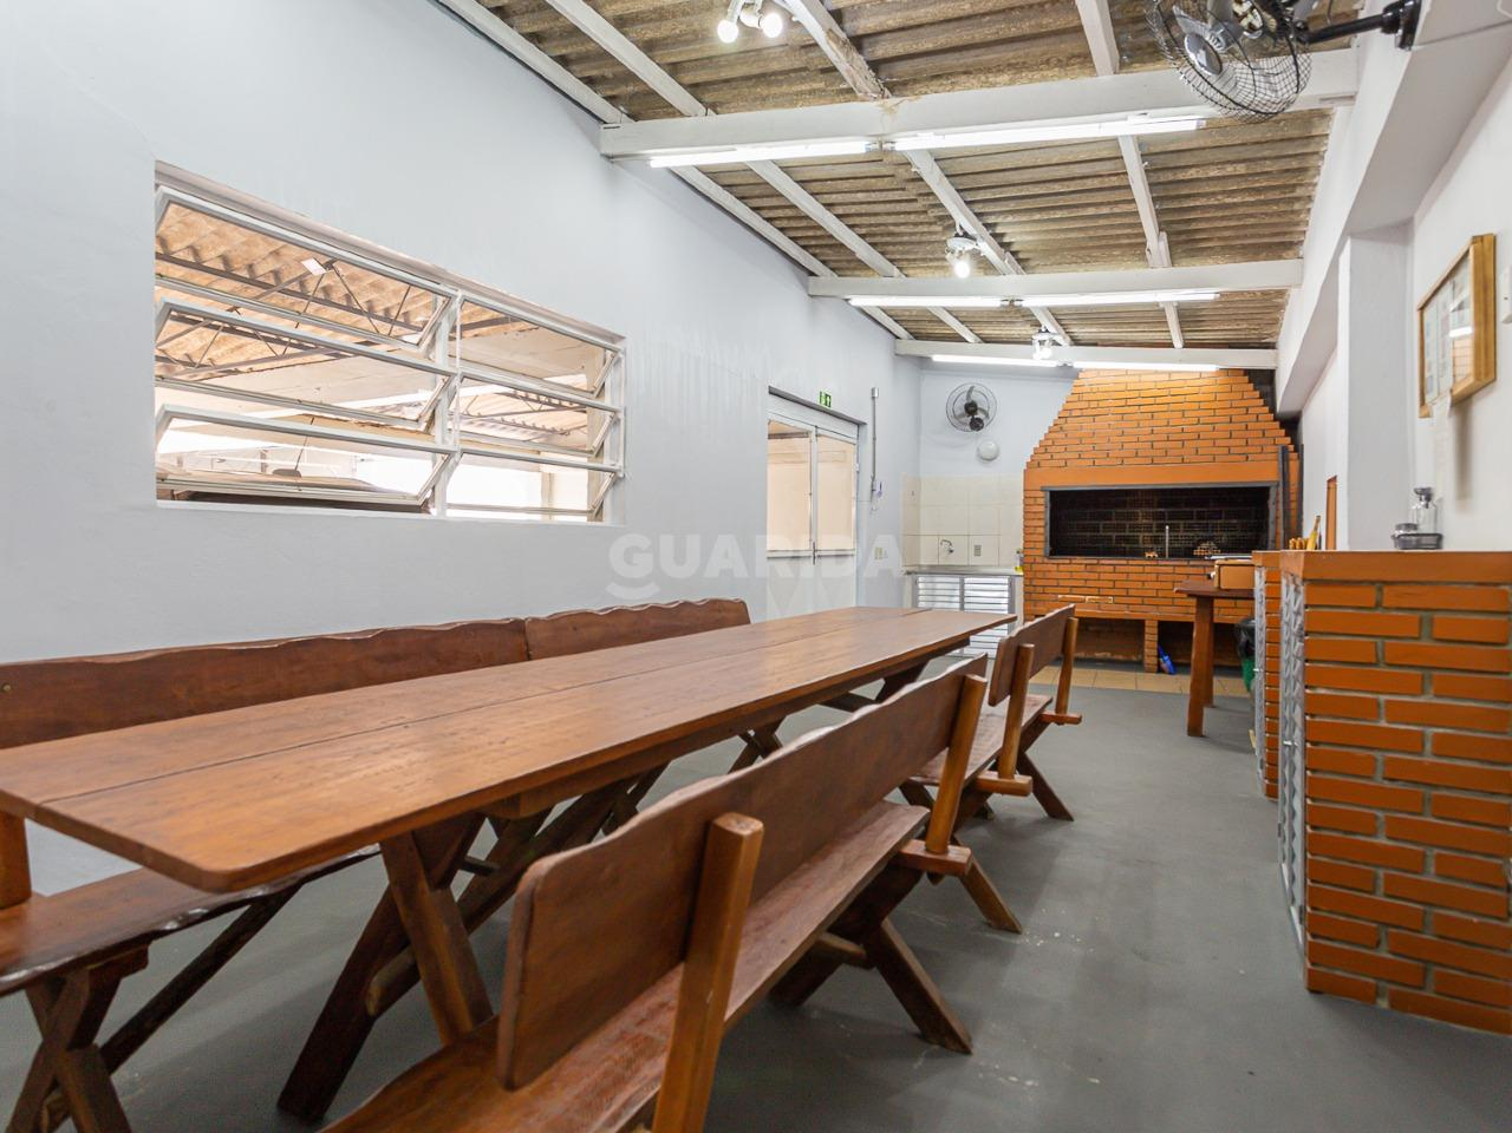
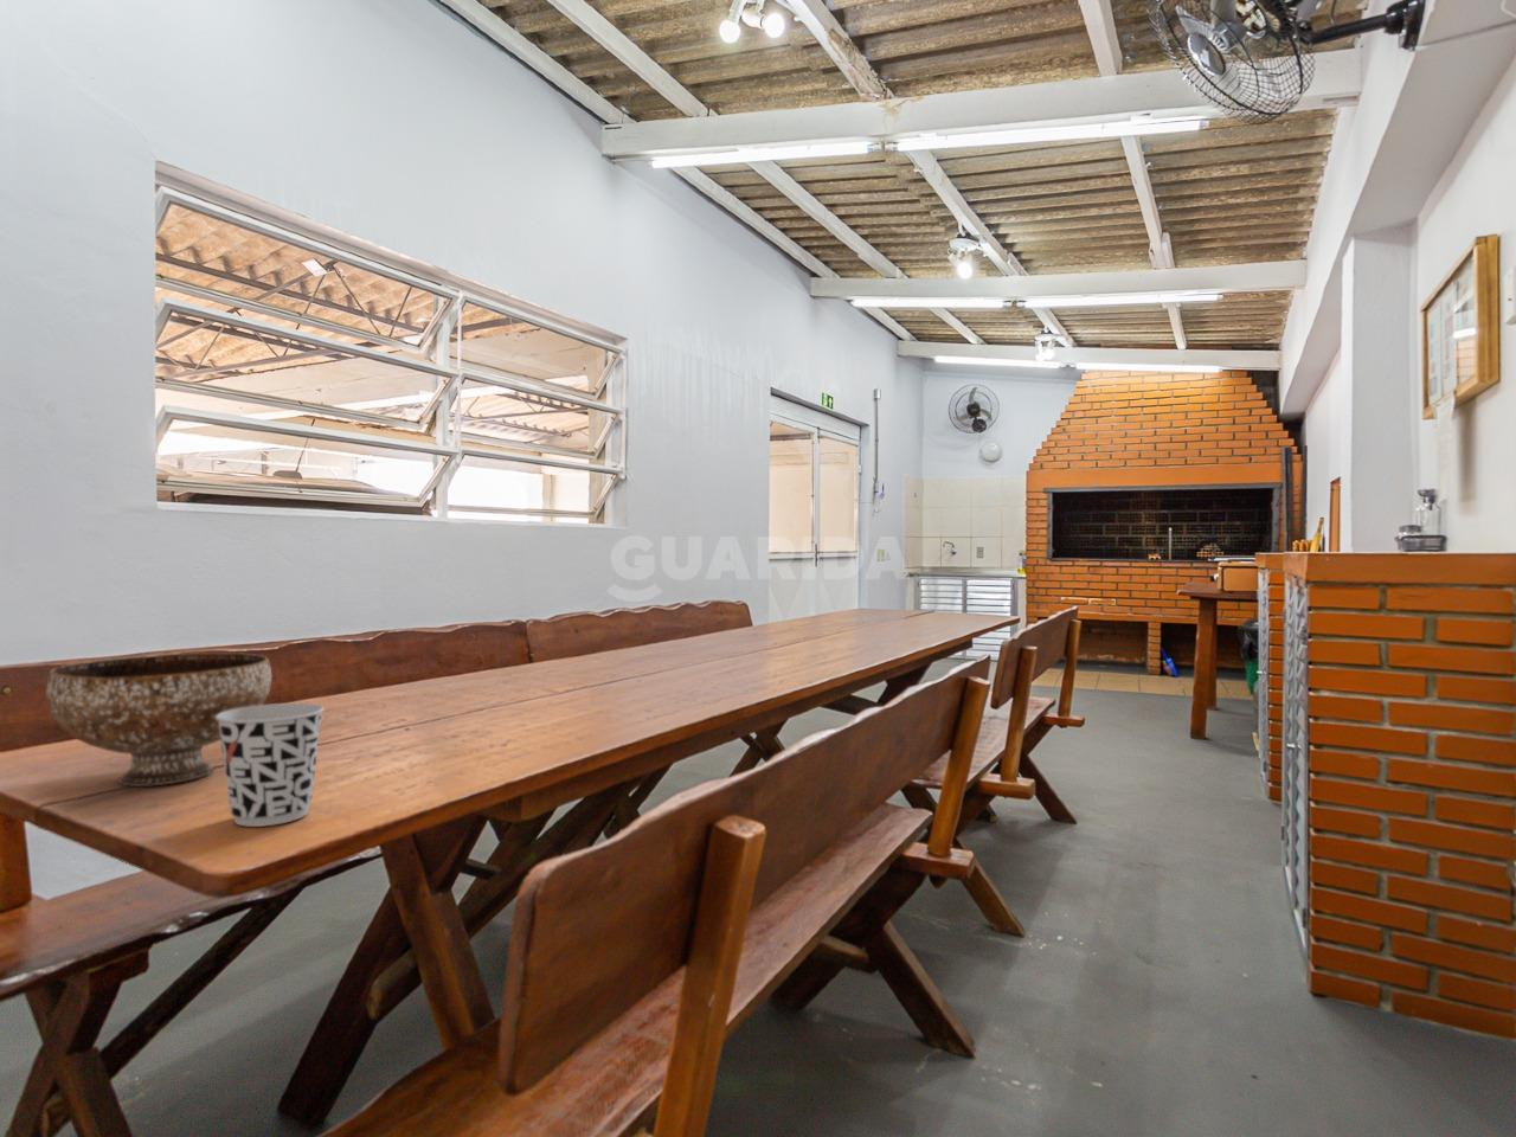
+ cup [216,702,326,828]
+ bowl [45,651,272,787]
